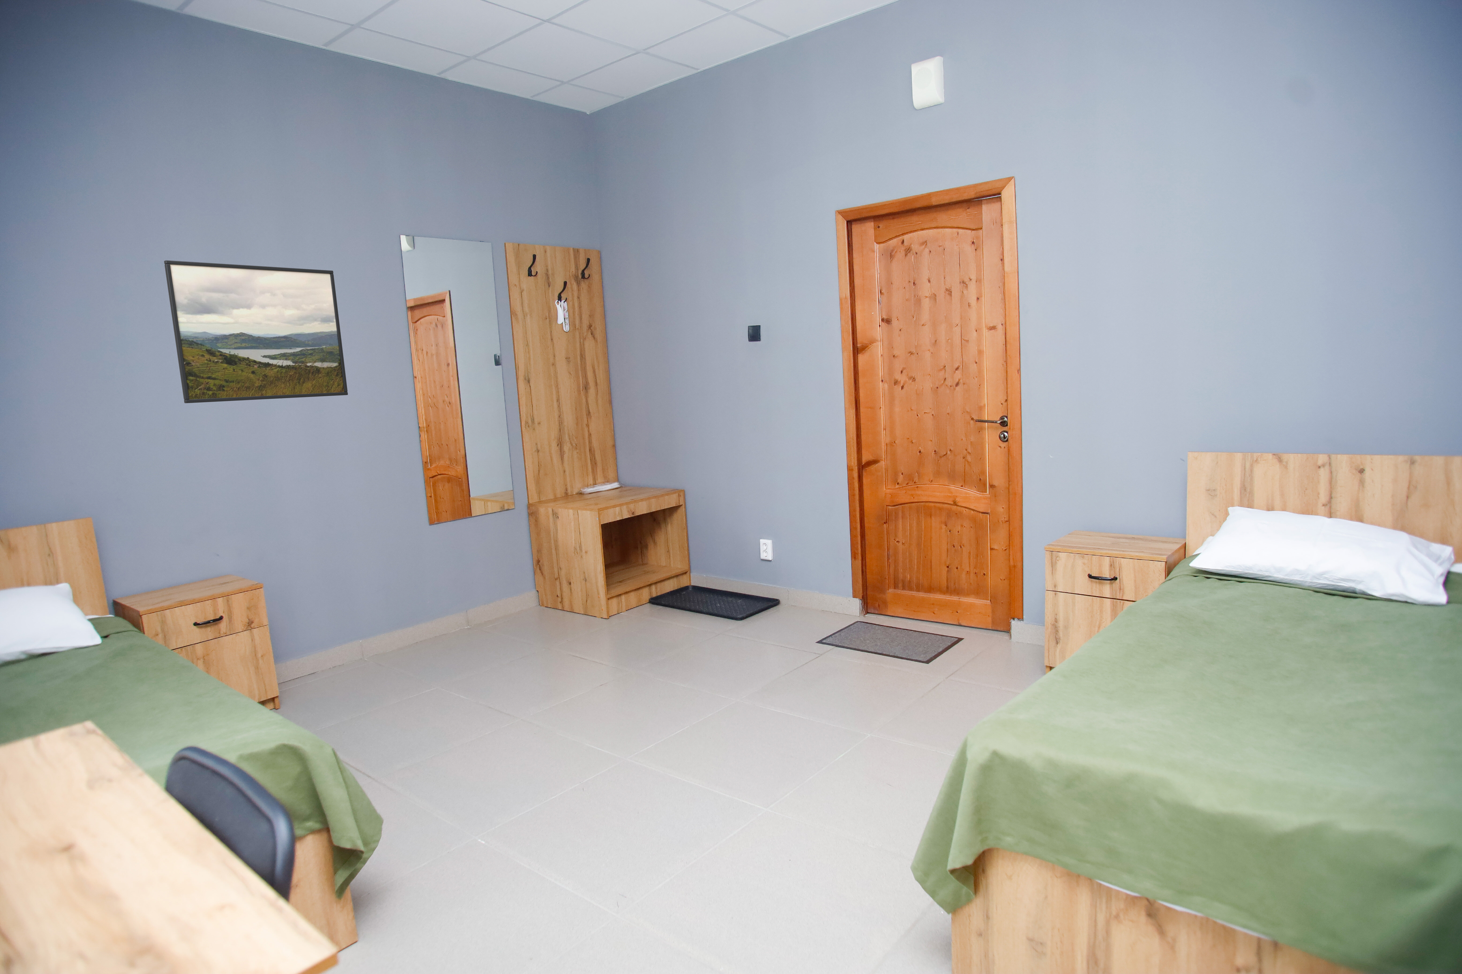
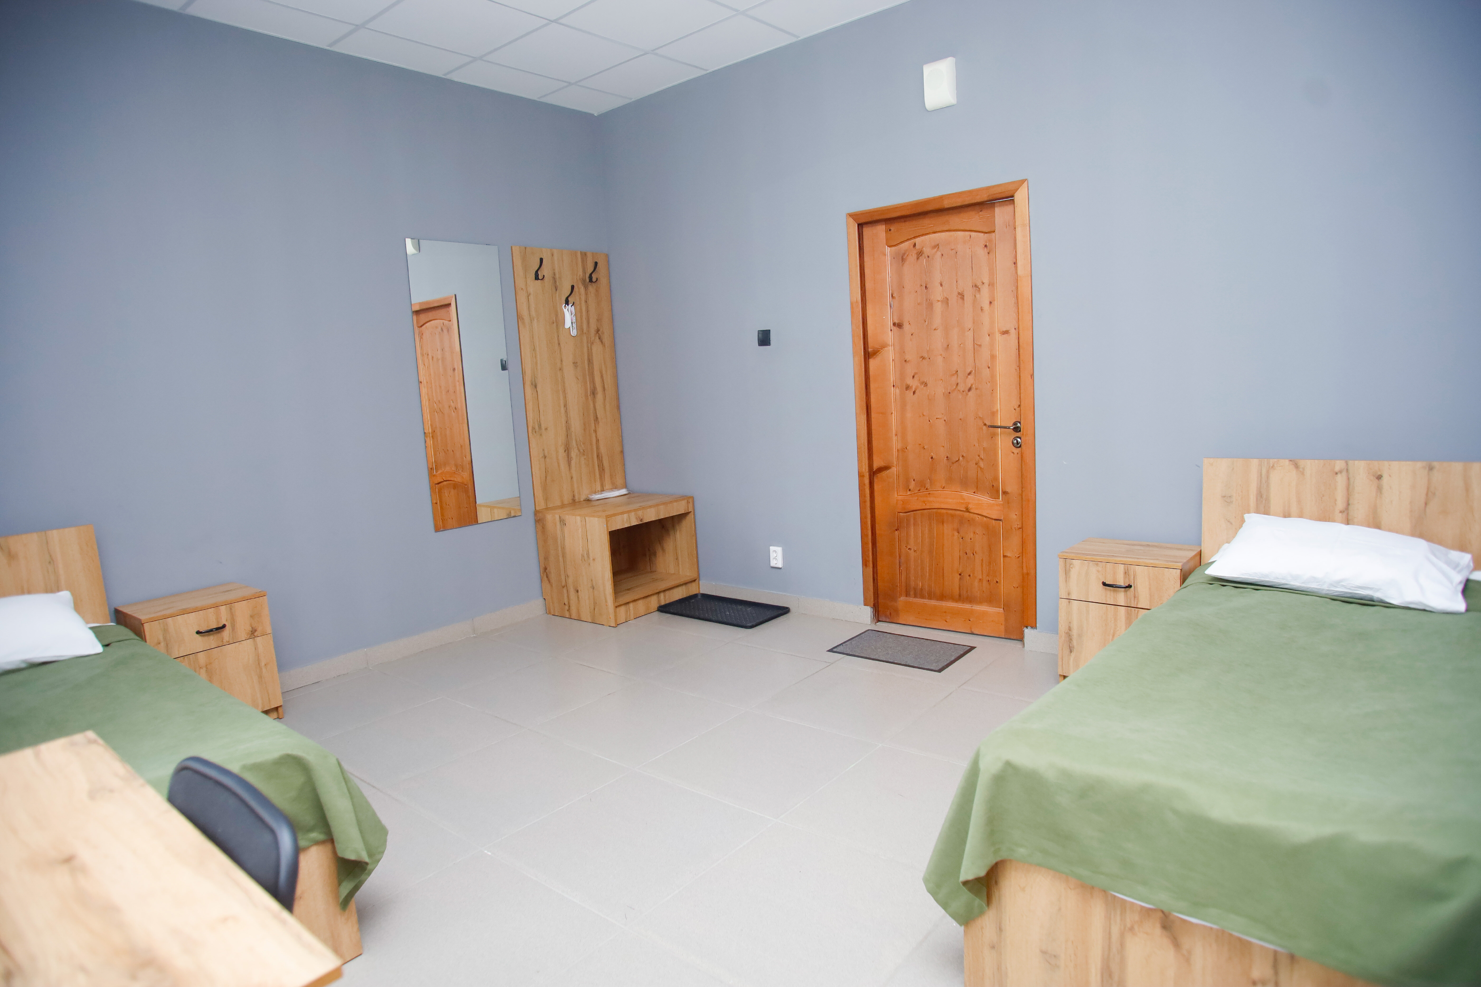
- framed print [164,260,348,403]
